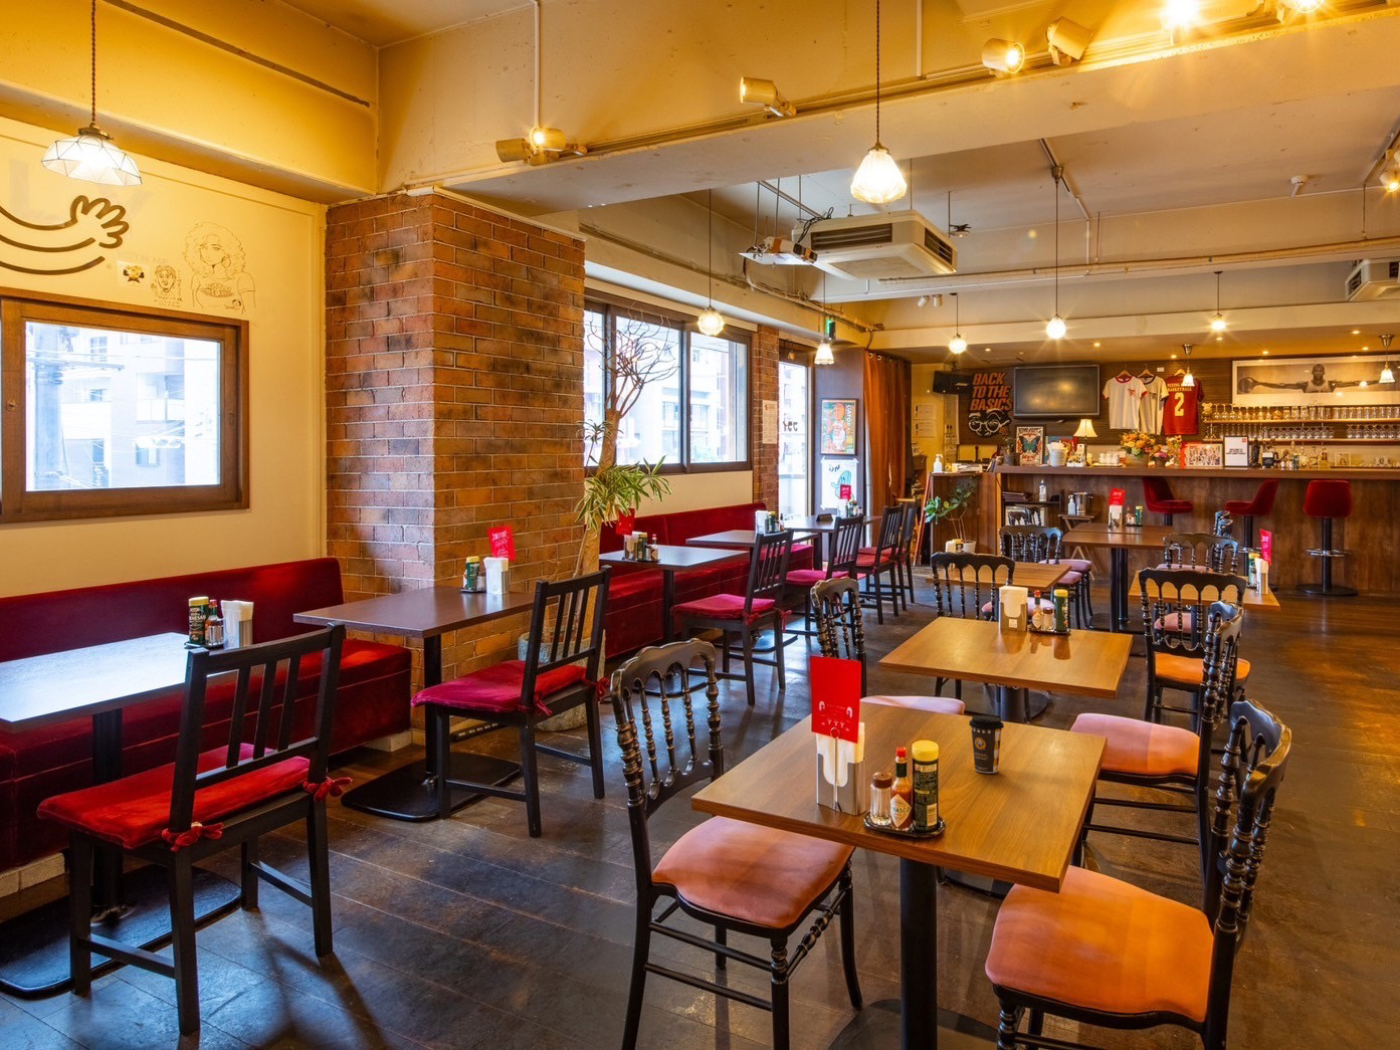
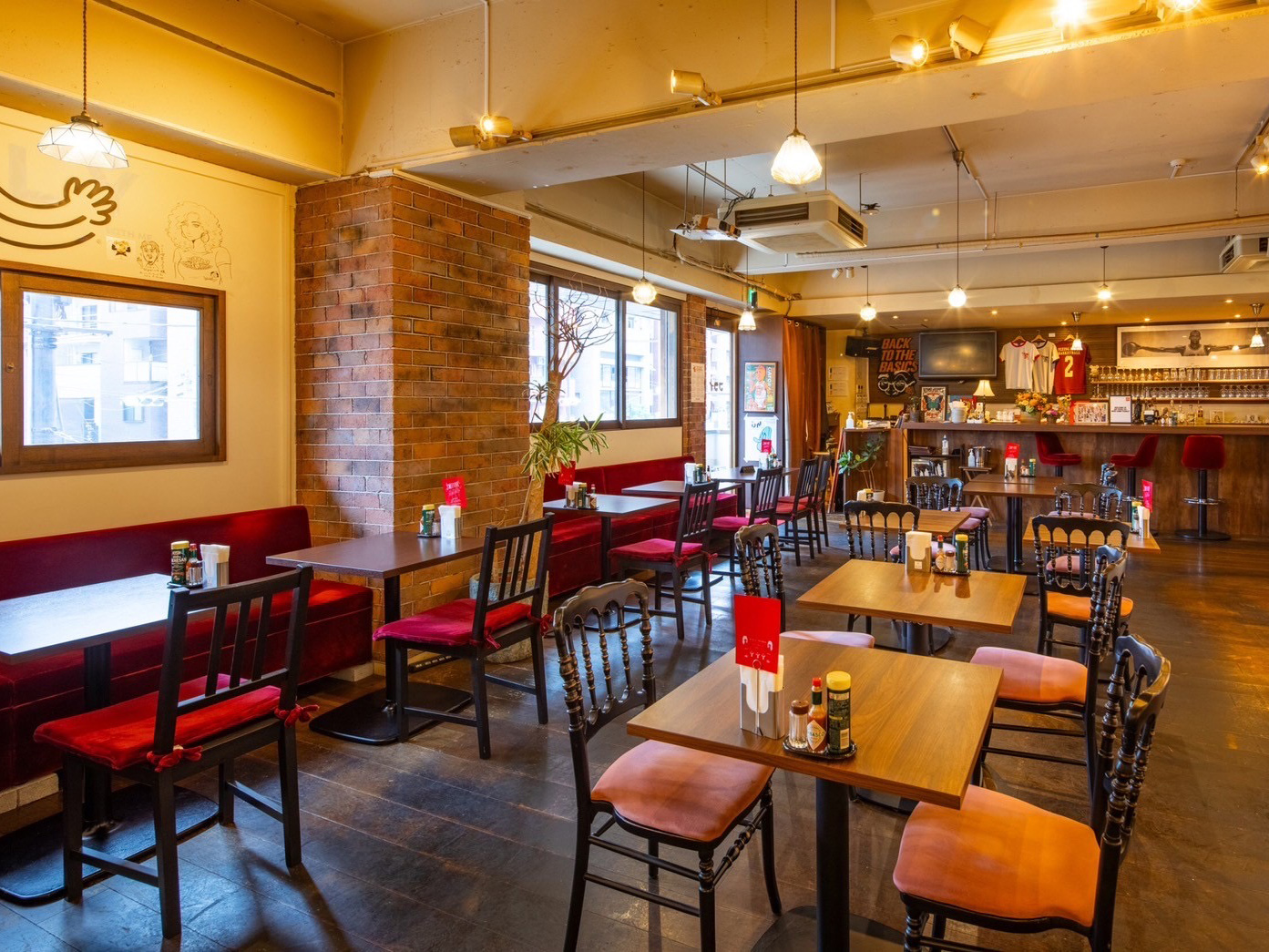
- coffee cup [968,715,1005,773]
